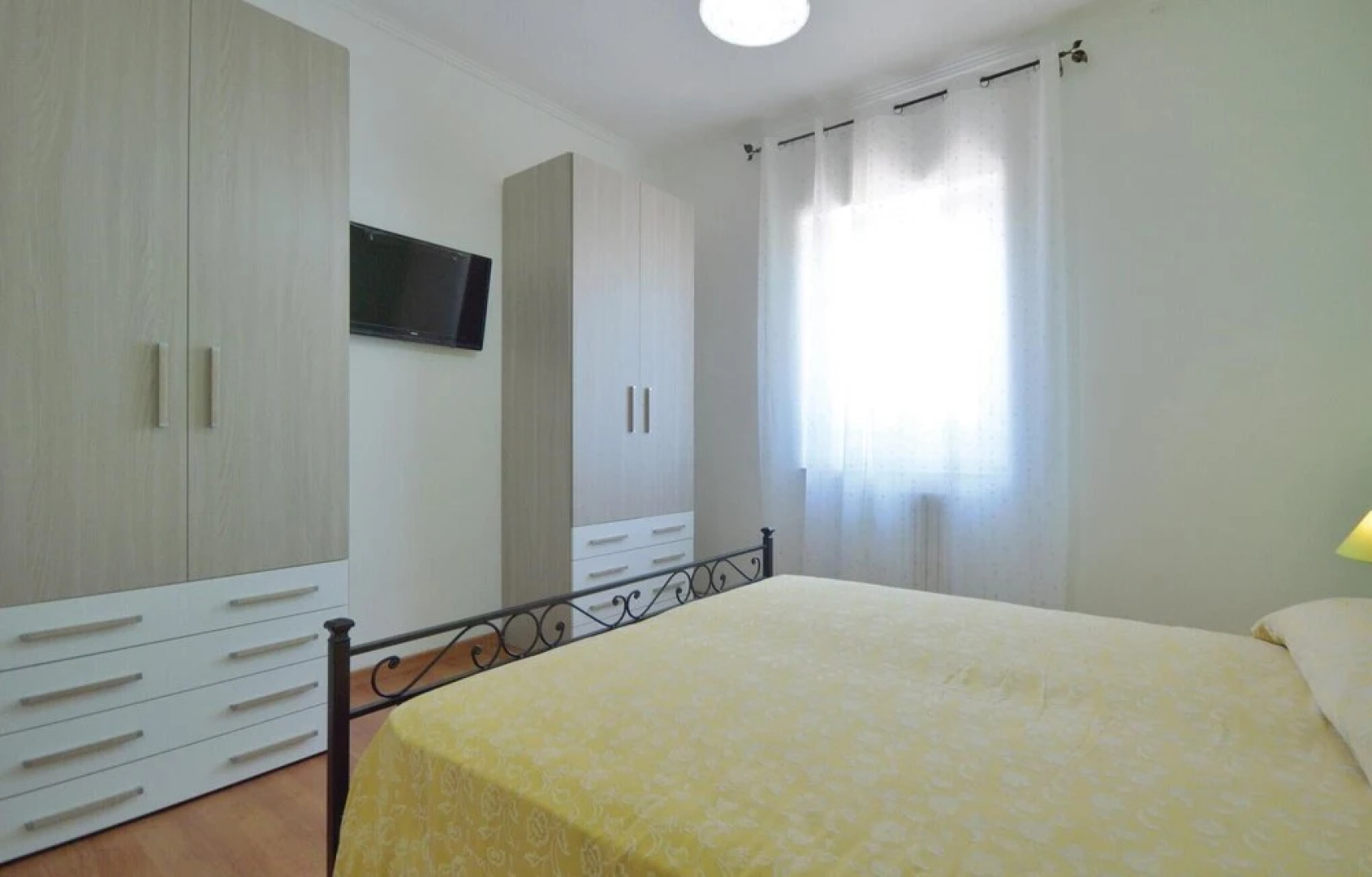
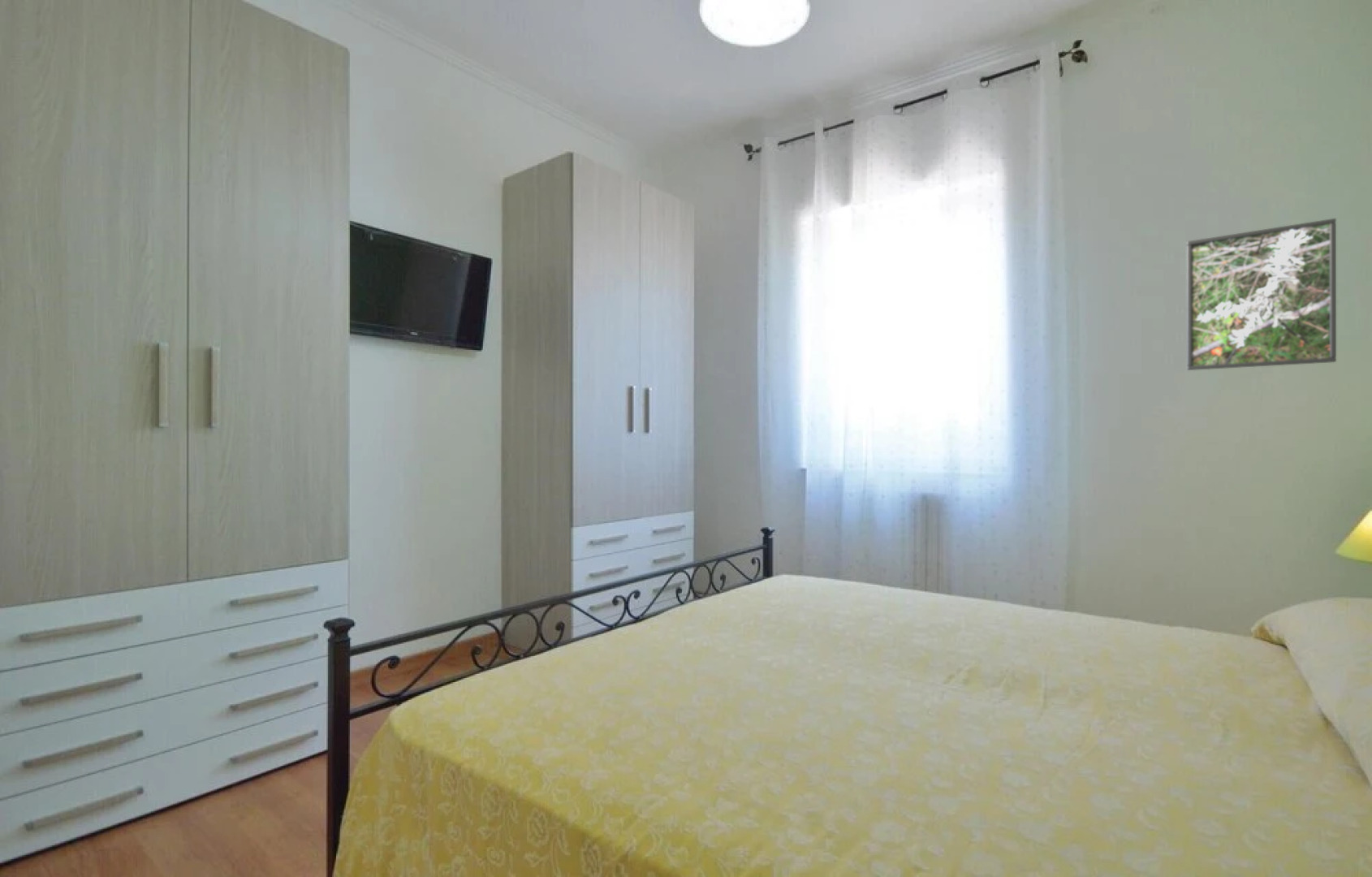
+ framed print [1186,218,1337,371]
